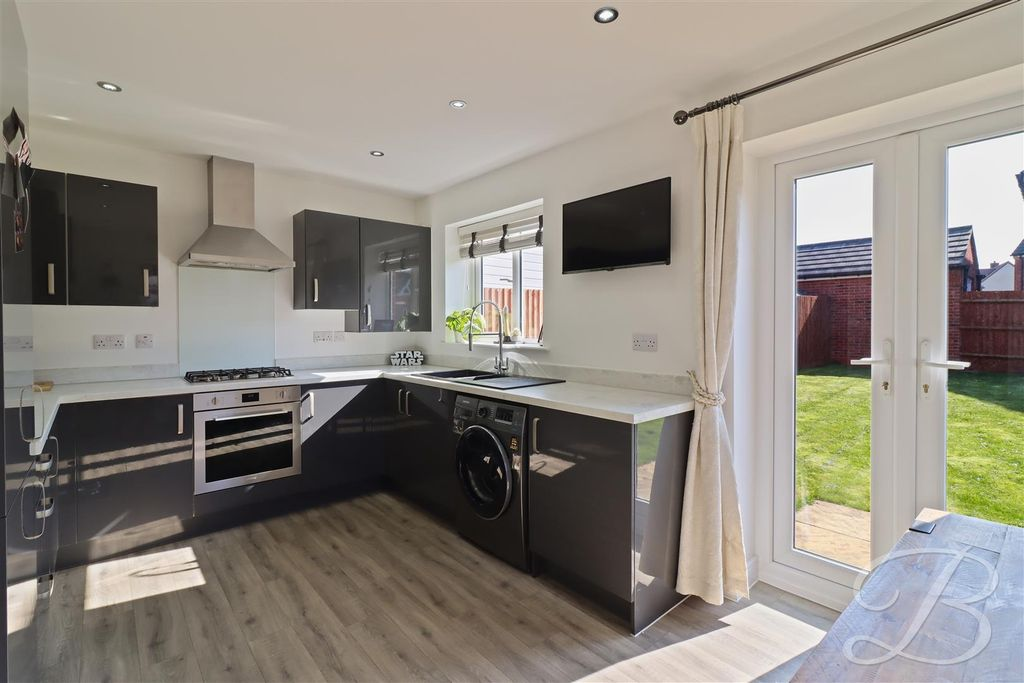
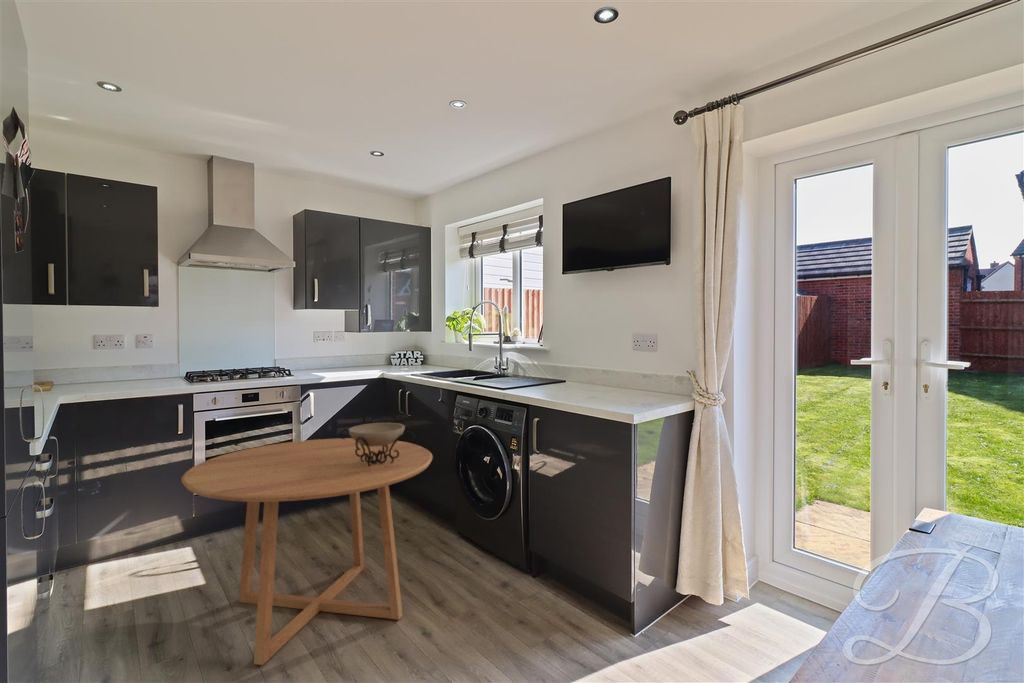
+ dining table [180,437,434,666]
+ decorative bowl [339,422,416,466]
